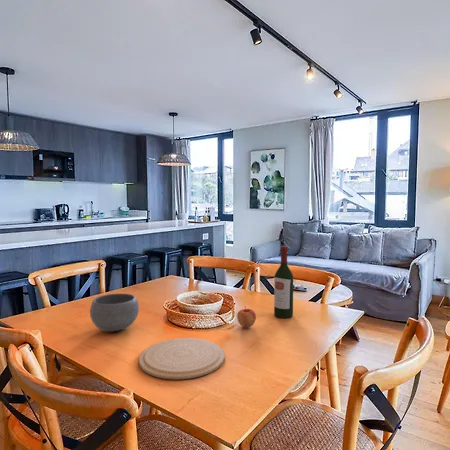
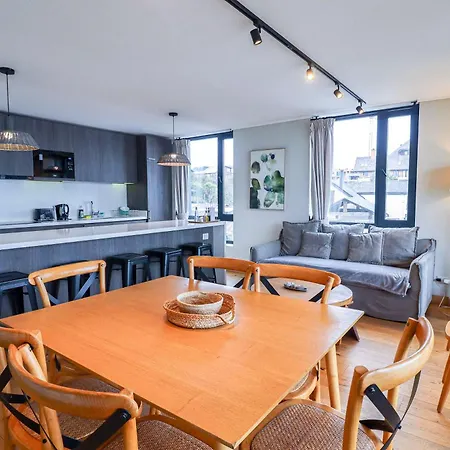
- plate [138,337,226,380]
- apple [236,305,257,329]
- bowl [89,293,140,332]
- wine bottle [273,245,294,319]
